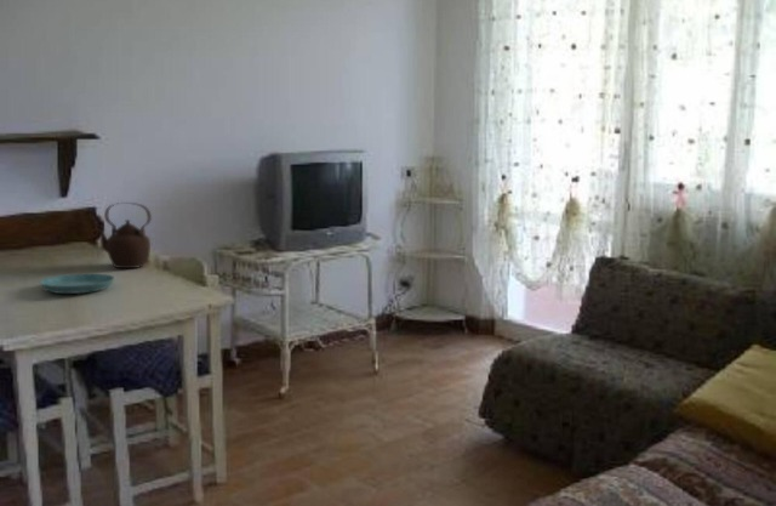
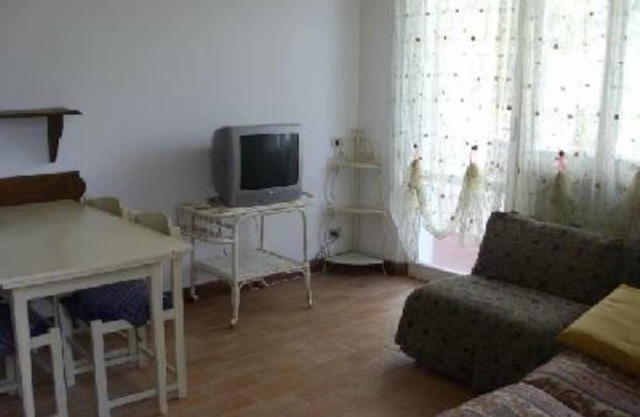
- saucer [39,273,115,295]
- teapot [96,201,153,269]
